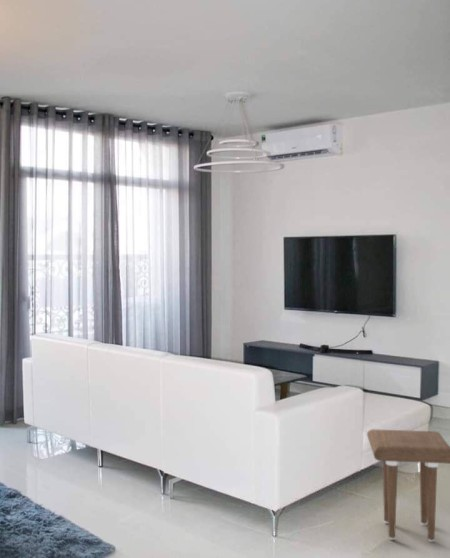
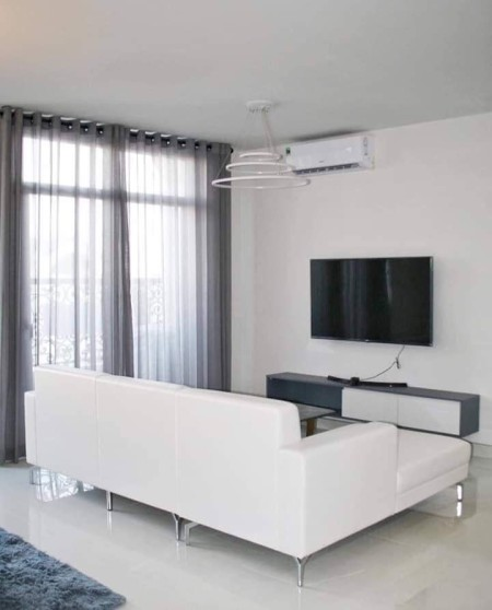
- side table [366,428,450,543]
